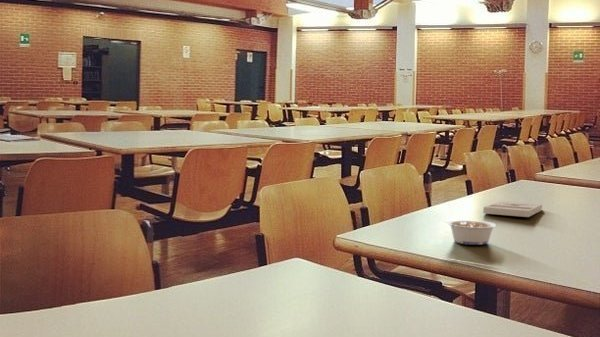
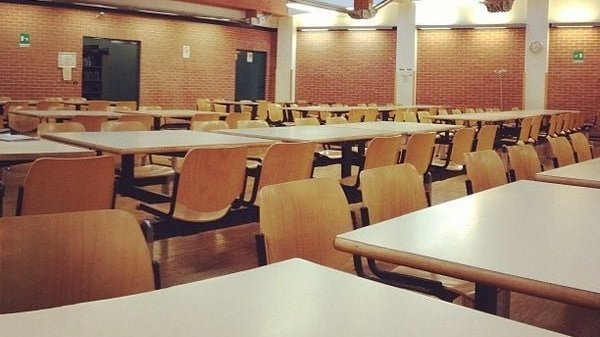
- legume [443,219,498,246]
- book [482,200,543,218]
